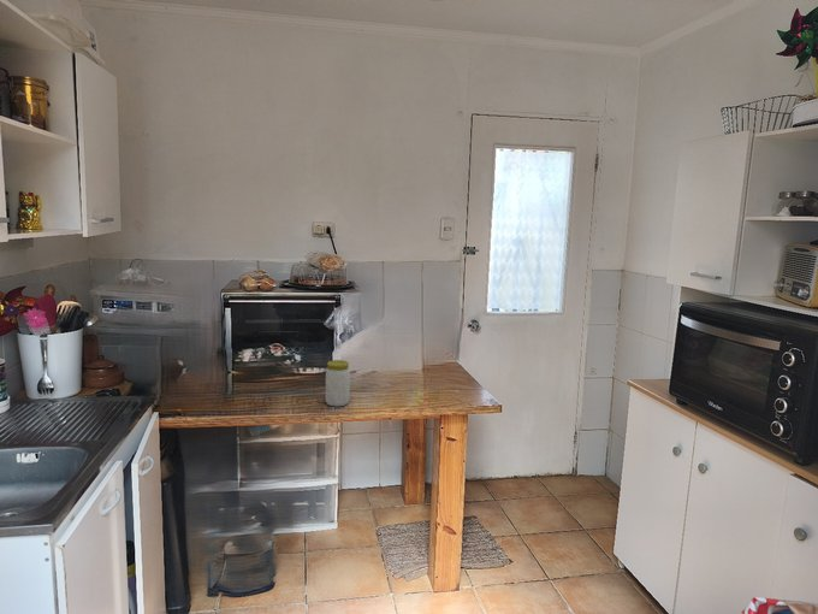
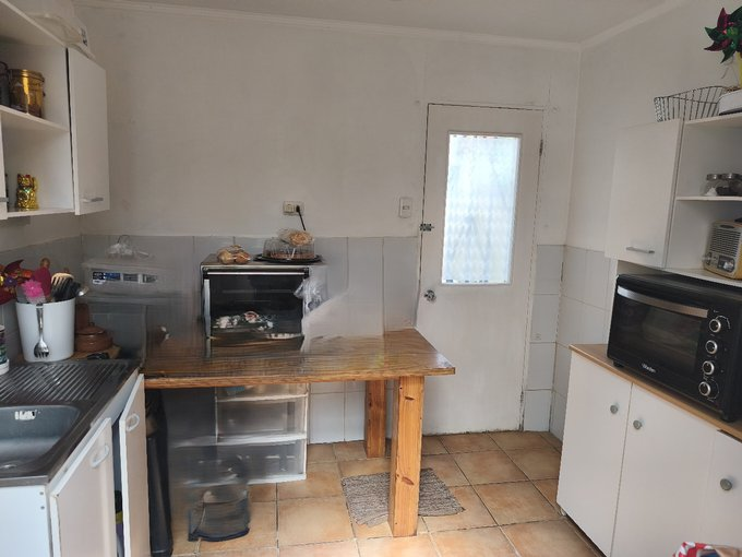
- jar [325,359,351,407]
